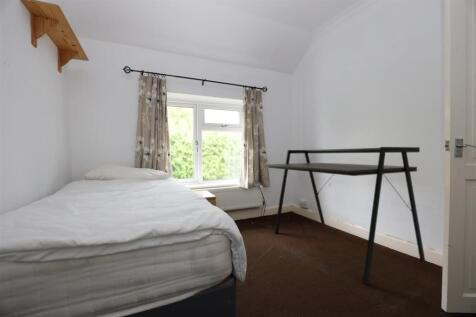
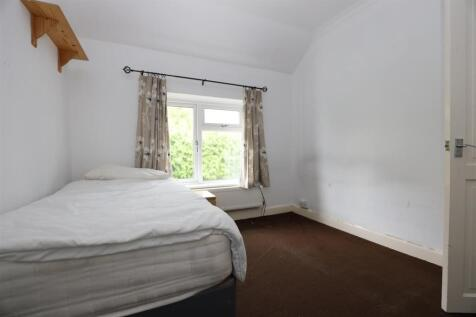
- desk [265,146,426,285]
